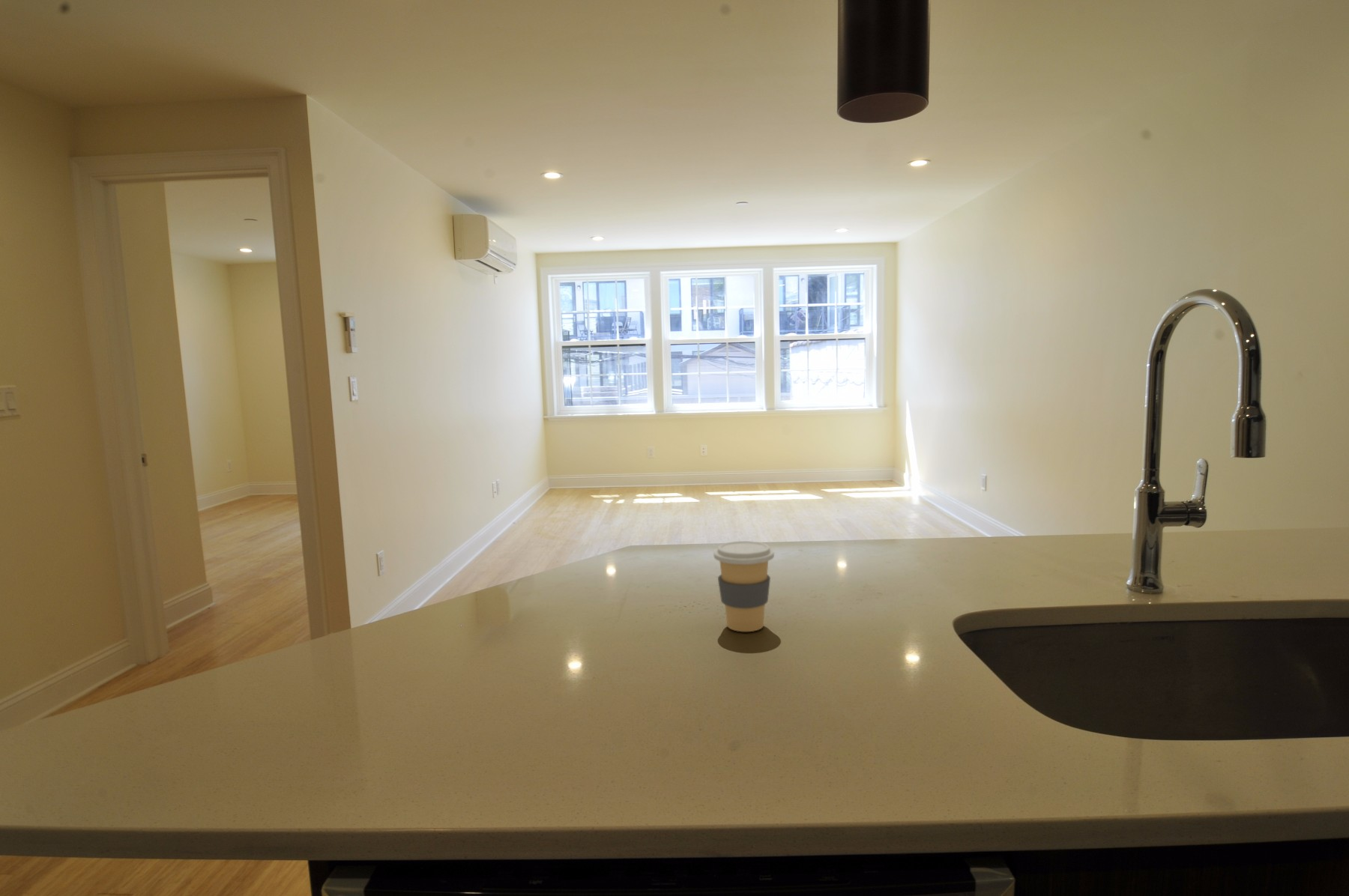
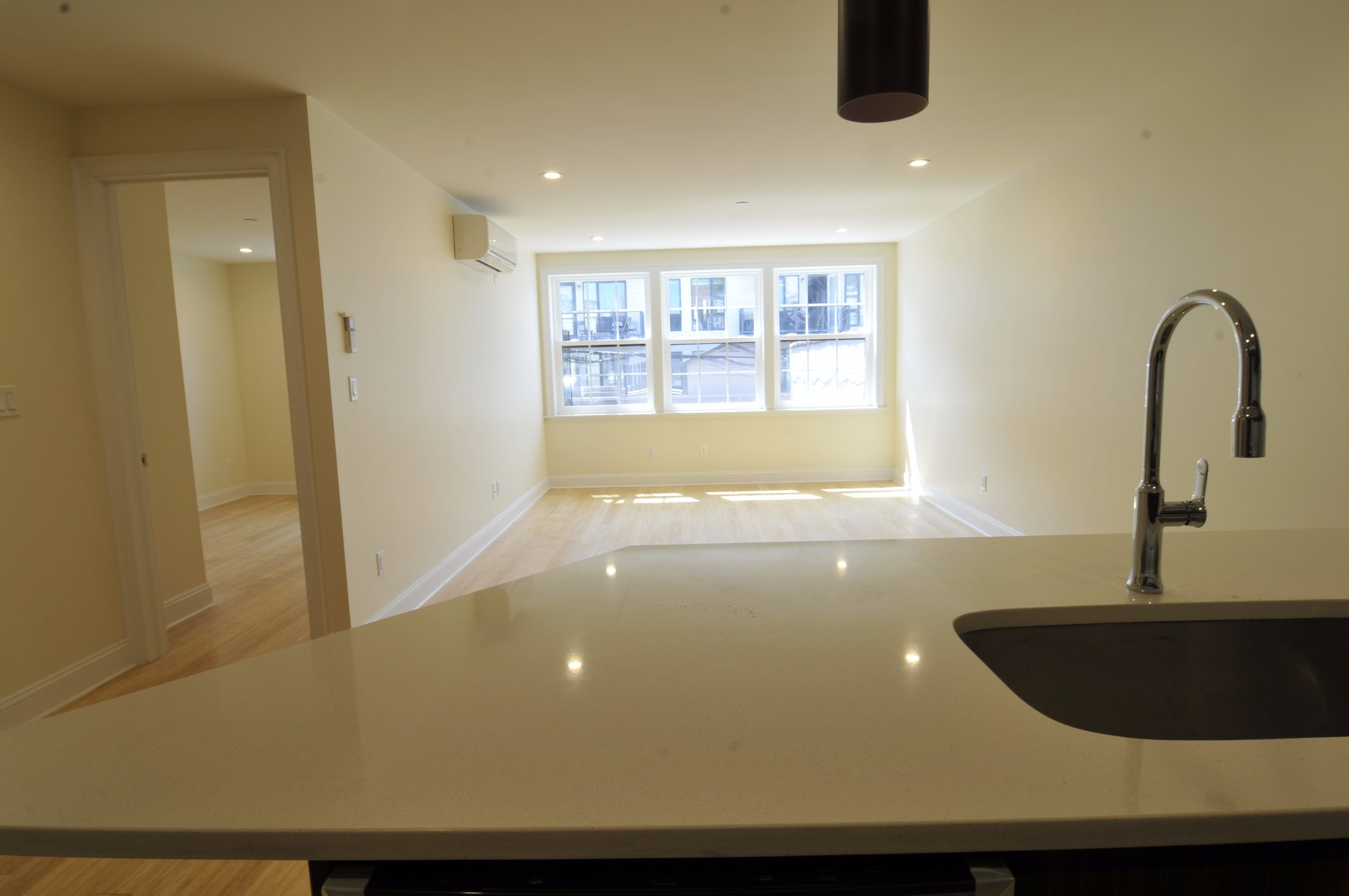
- coffee cup [713,540,775,632]
